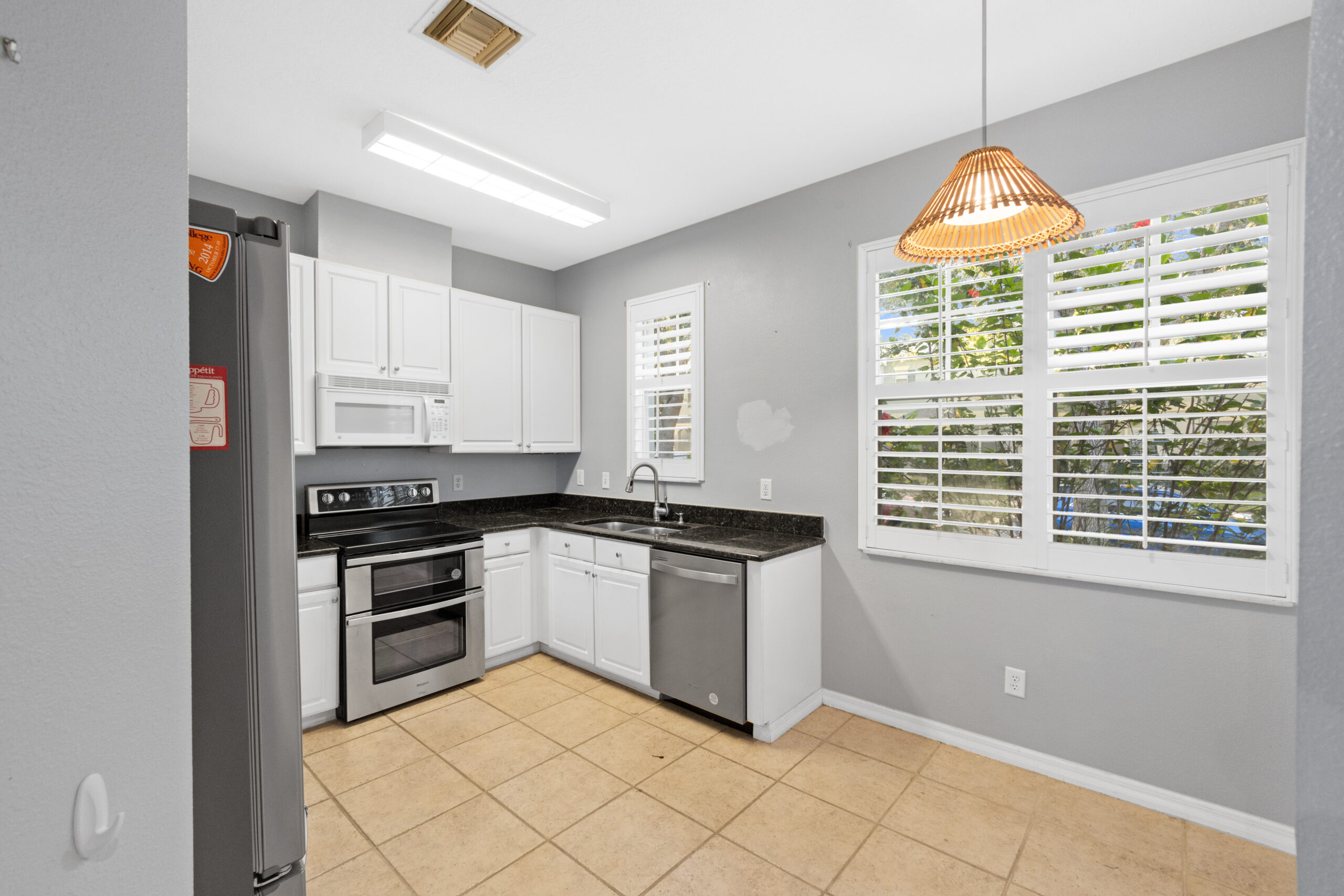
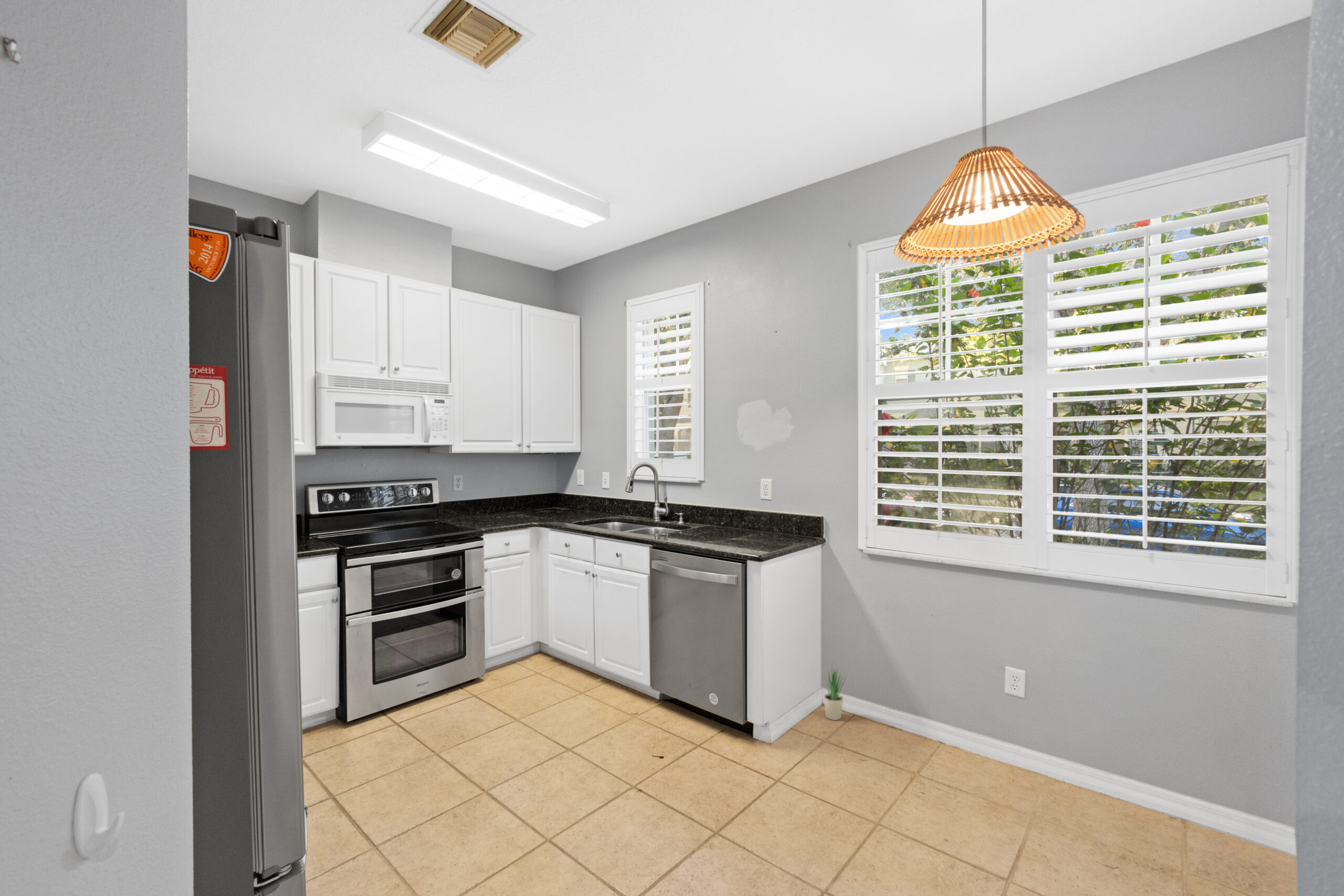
+ potted plant [823,664,847,721]
